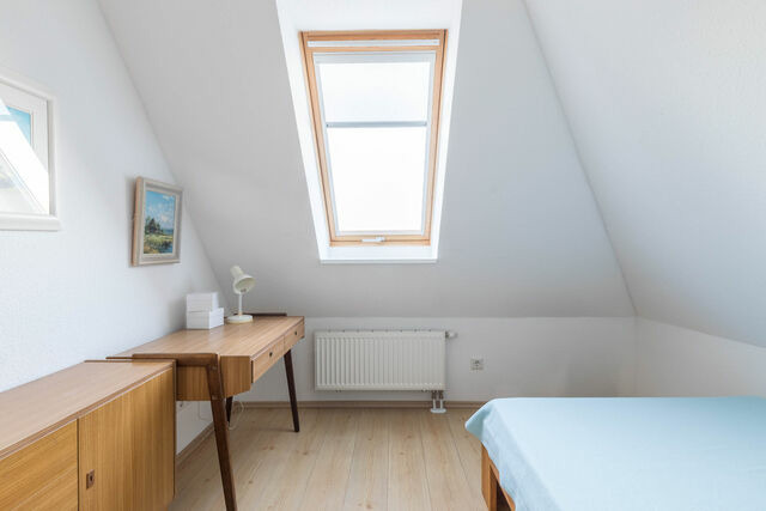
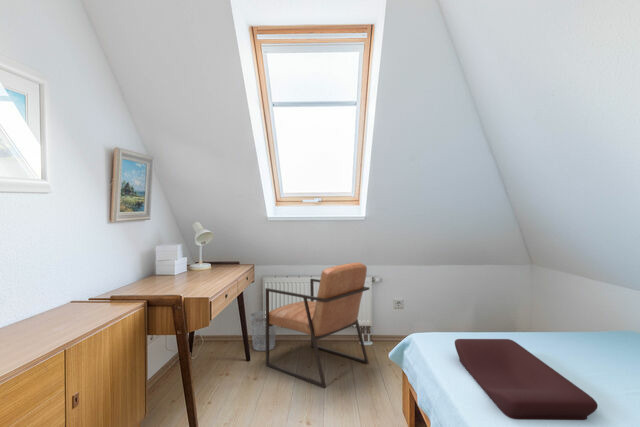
+ chair [264,262,370,389]
+ wastebasket [249,310,277,352]
+ cushion [454,338,599,421]
